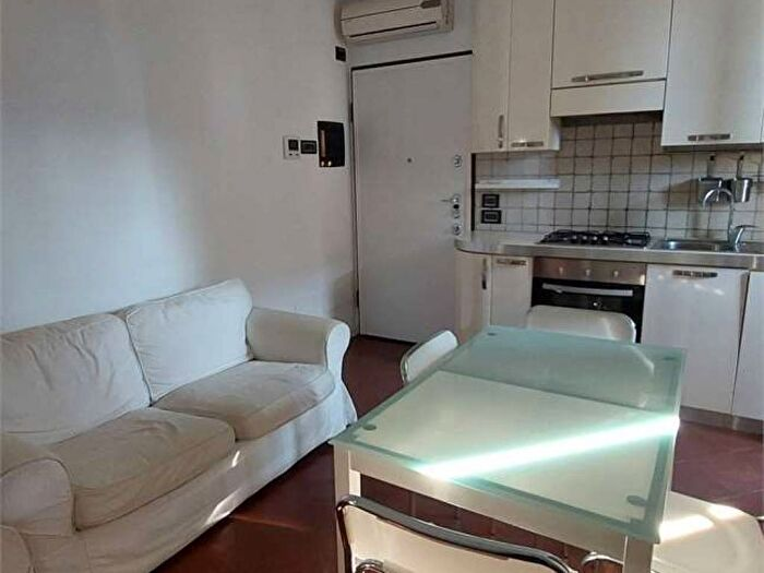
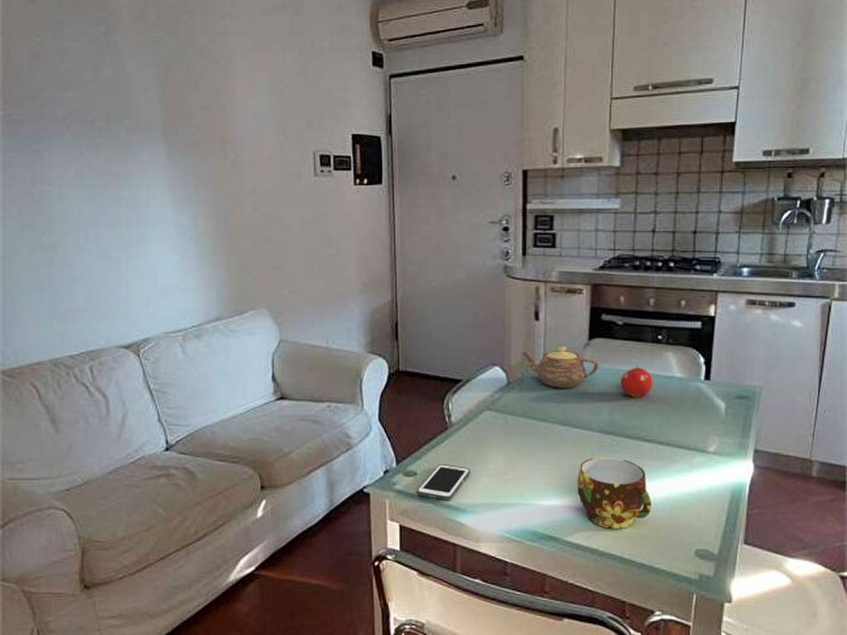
+ cup [577,456,652,530]
+ cell phone [416,463,471,501]
+ fruit [620,364,653,398]
+ teapot [520,346,600,388]
